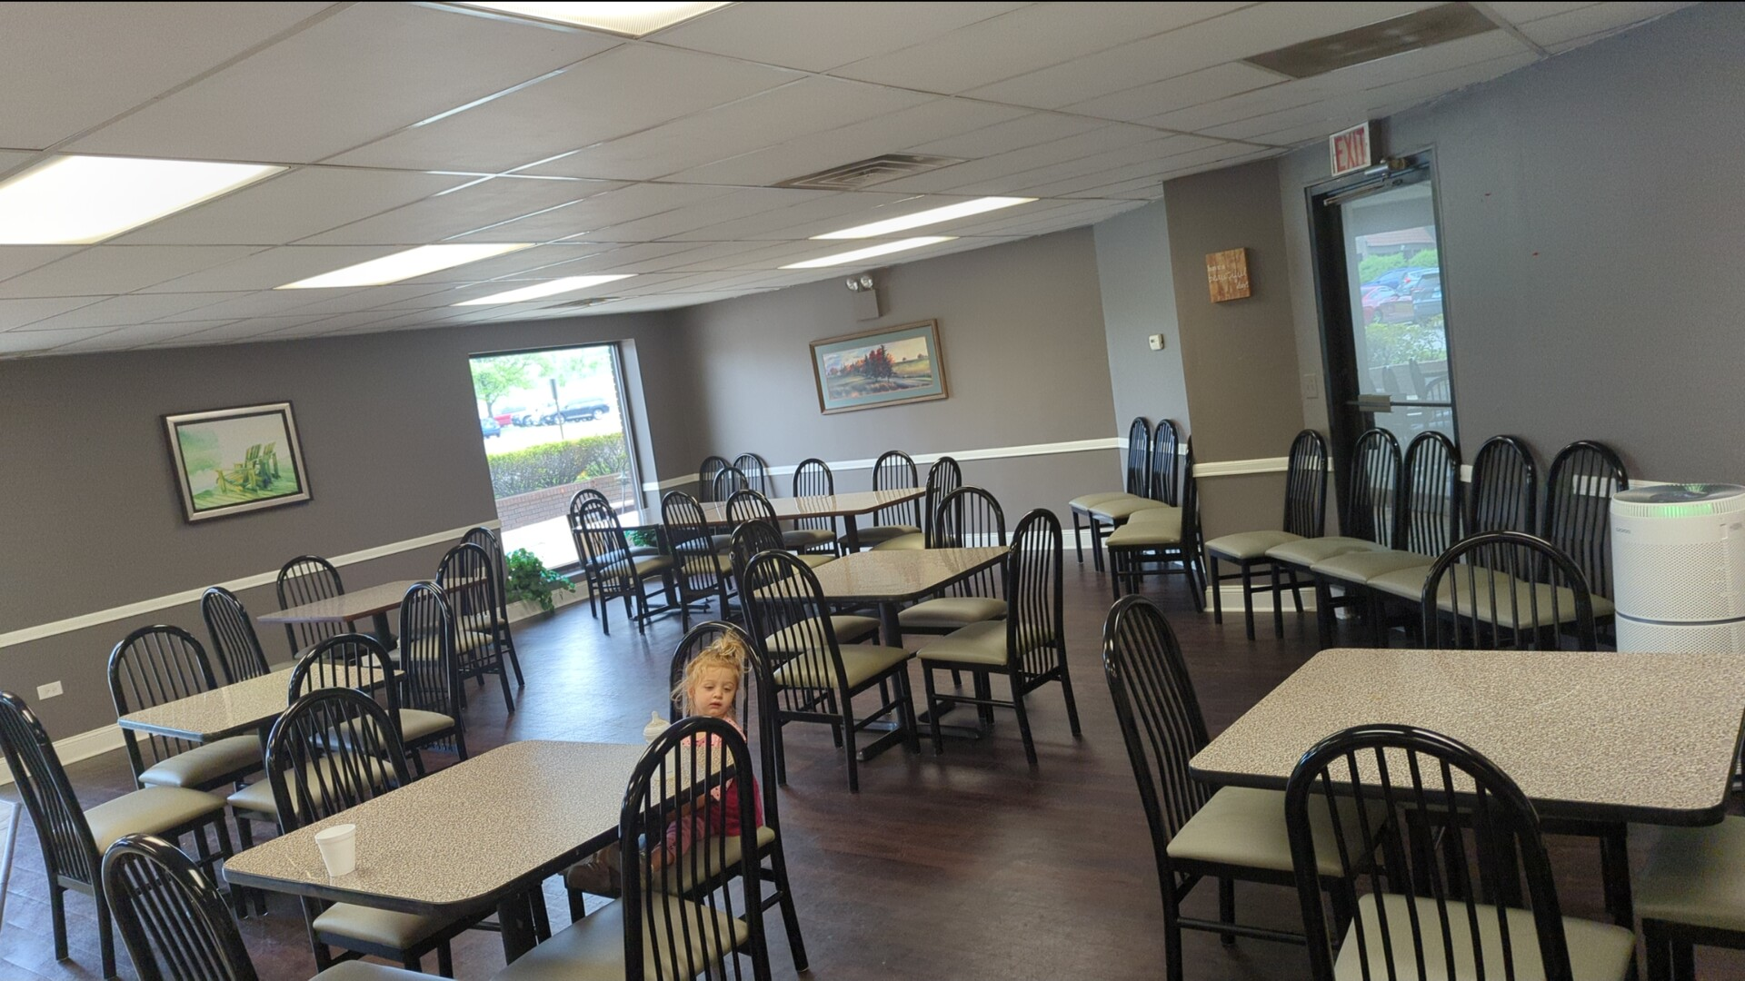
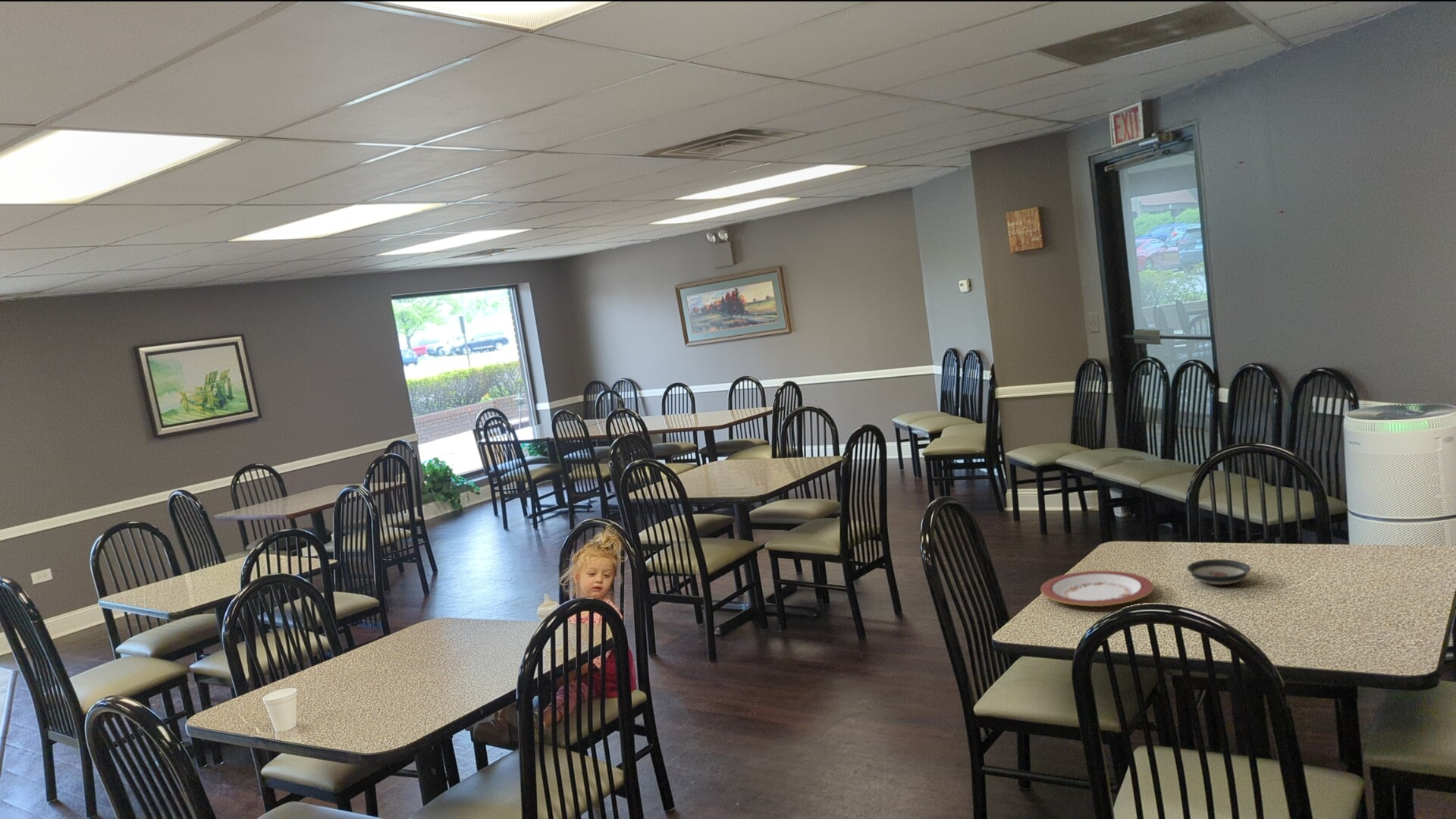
+ plate [1040,570,1154,607]
+ saucer [1186,558,1251,585]
